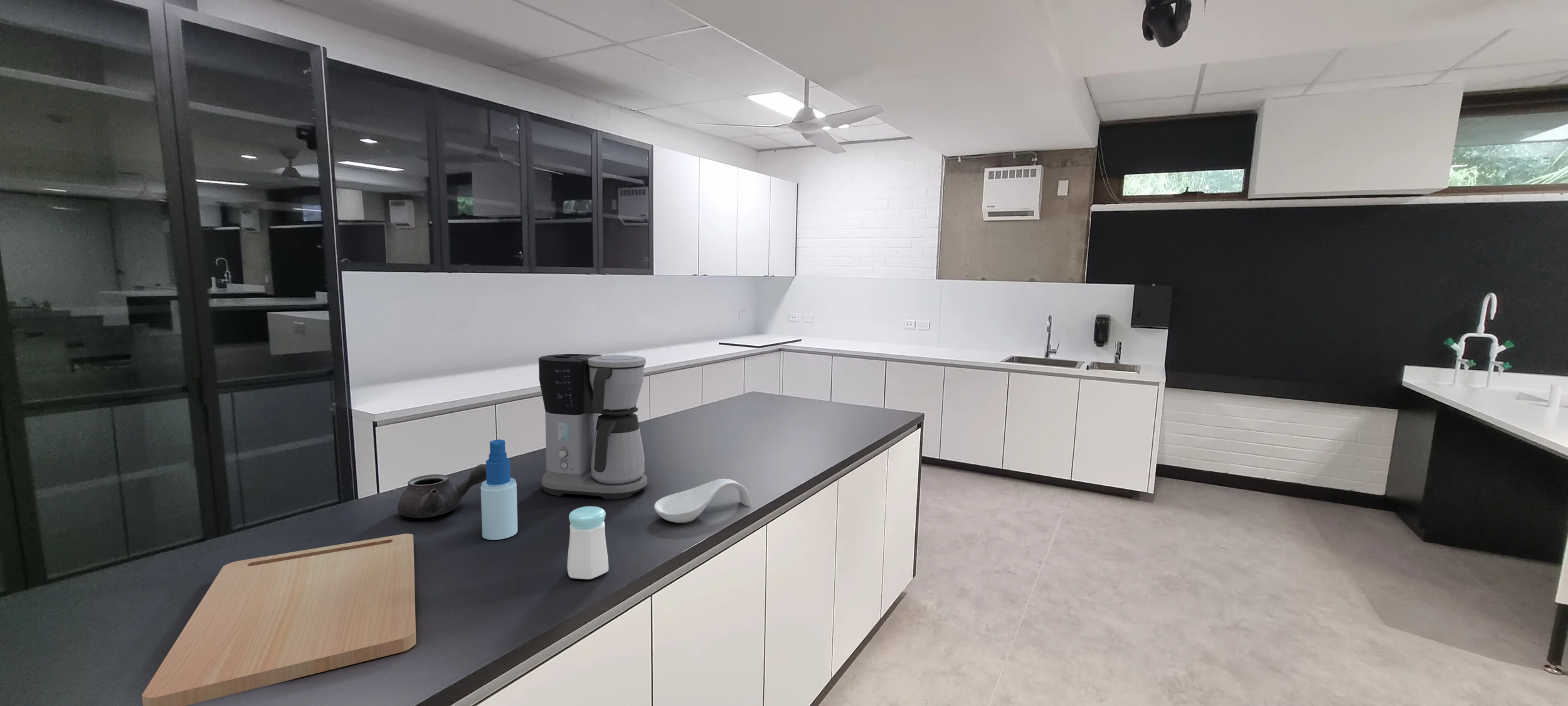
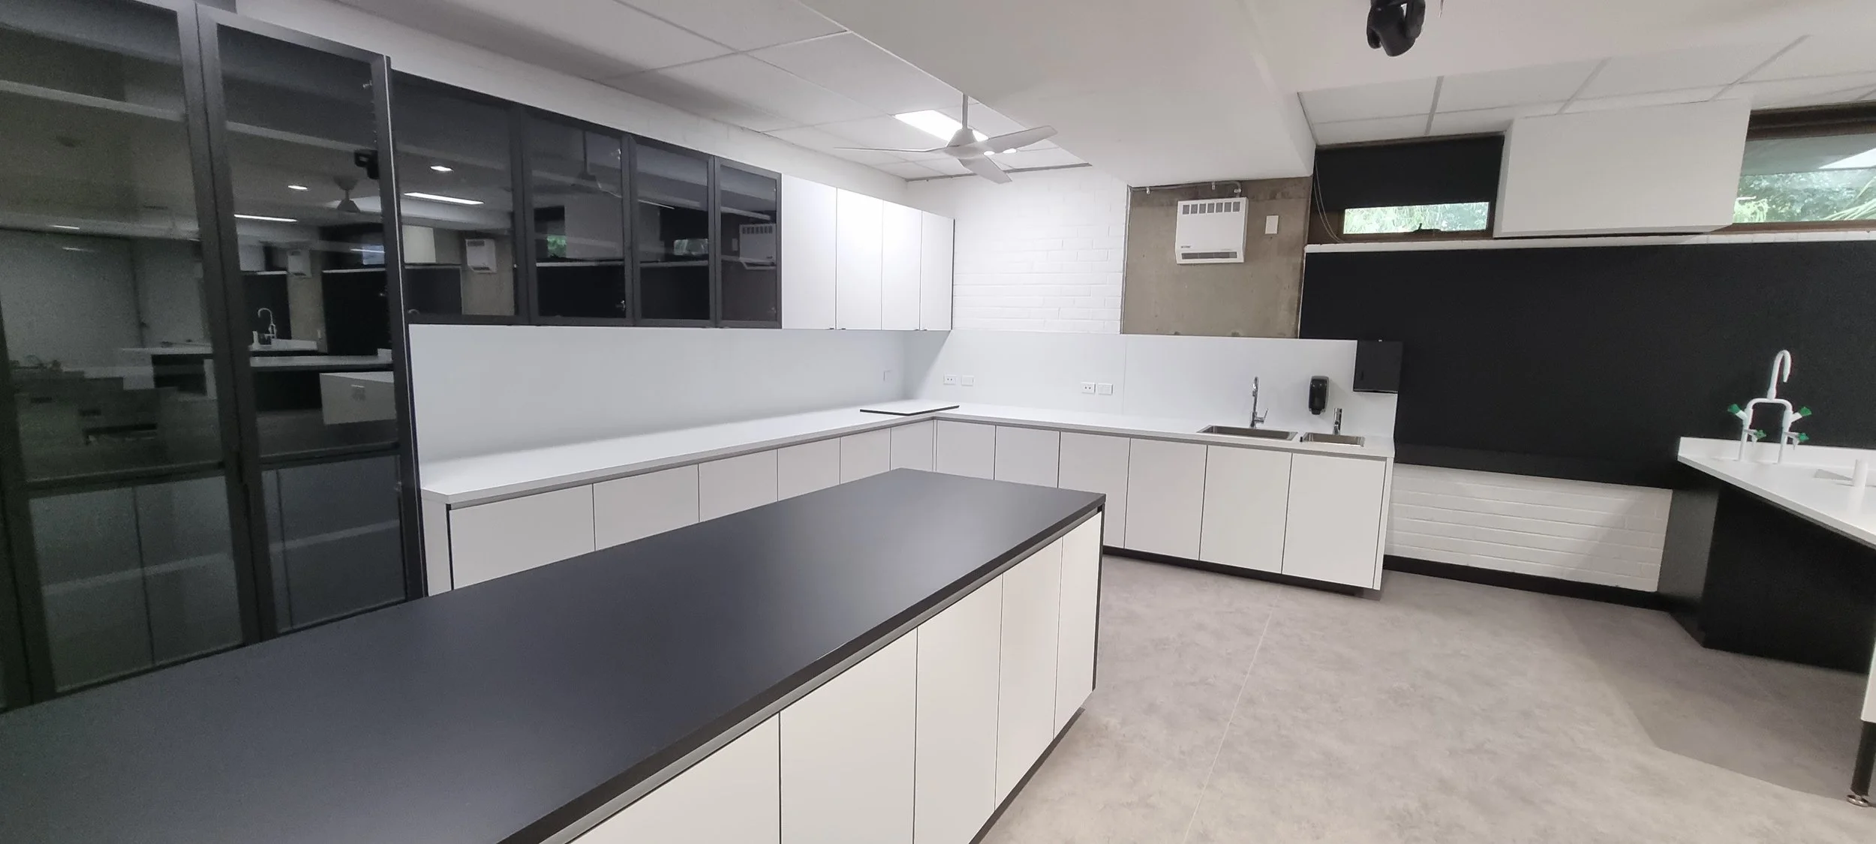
- cutting board [142,533,416,706]
- salt shaker [567,506,609,580]
- teapot [397,463,487,518]
- spoon rest [654,478,752,523]
- spray bottle [480,439,518,540]
- coffee maker [538,353,648,500]
